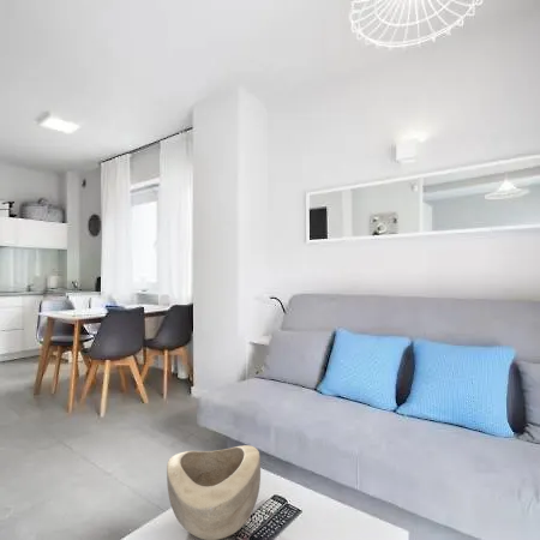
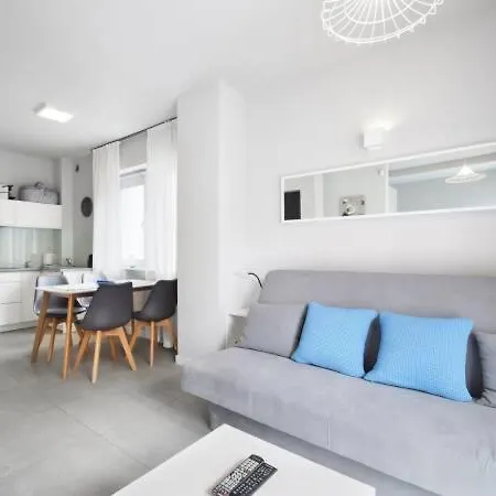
- decorative bowl [166,444,262,540]
